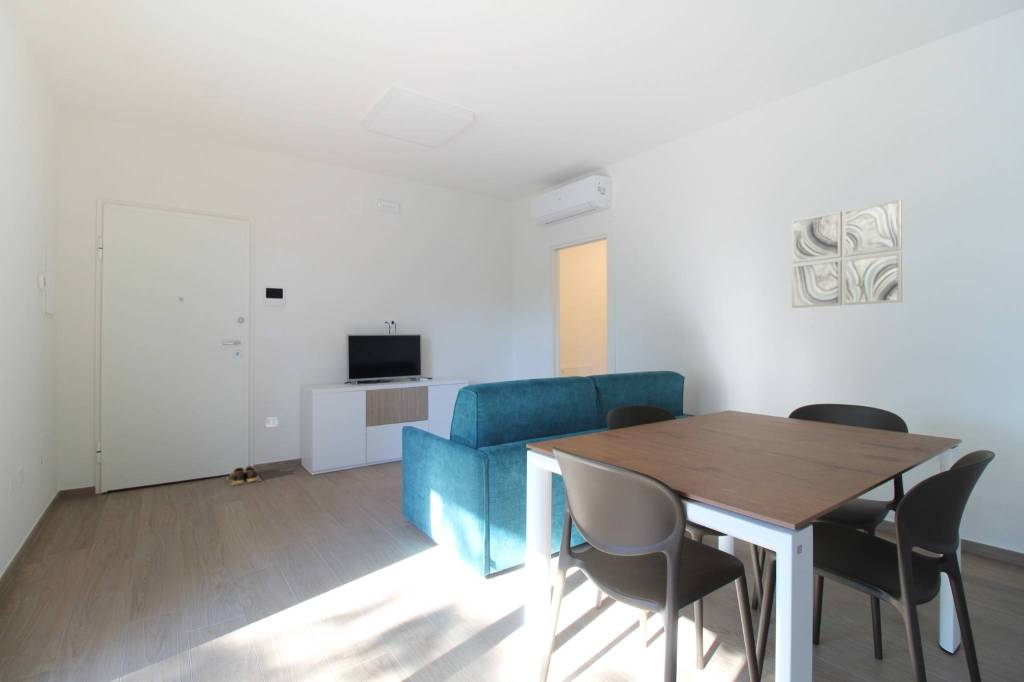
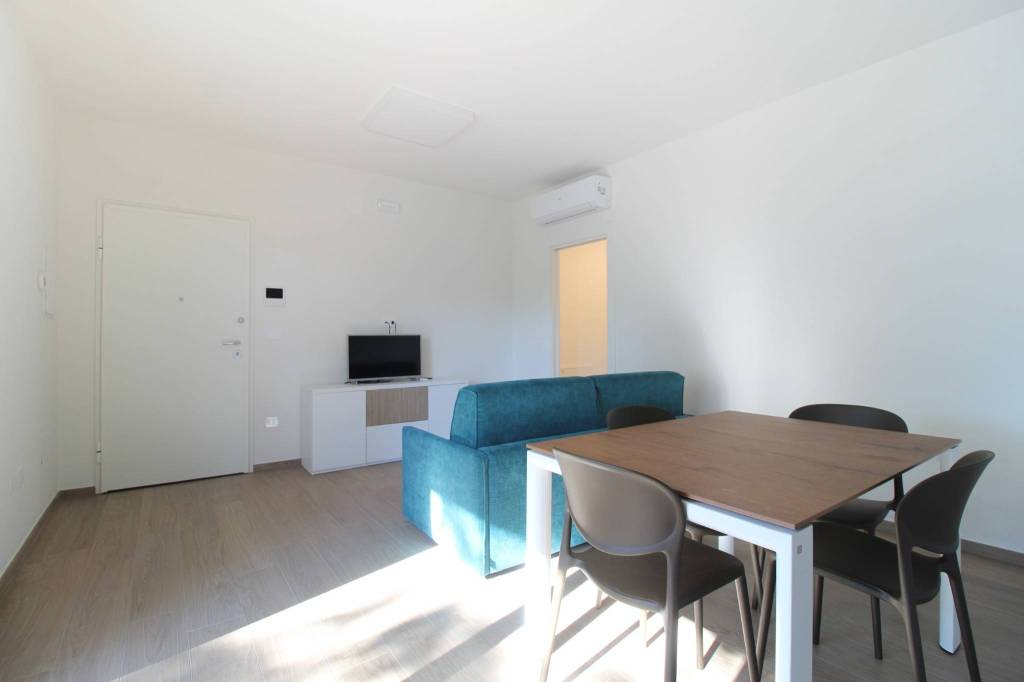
- shoes [225,465,263,487]
- wall art [791,199,903,309]
